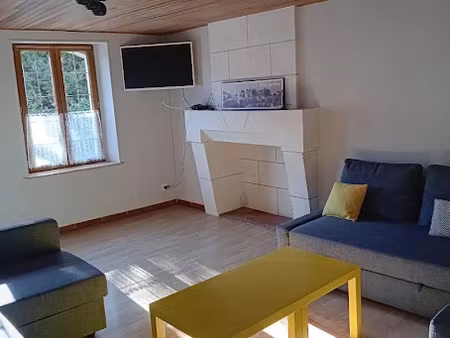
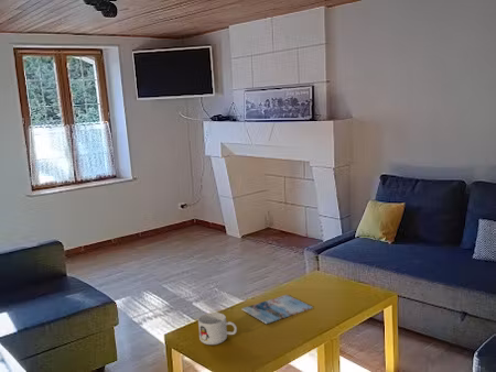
+ magazine [241,294,313,325]
+ mug [197,311,238,346]
